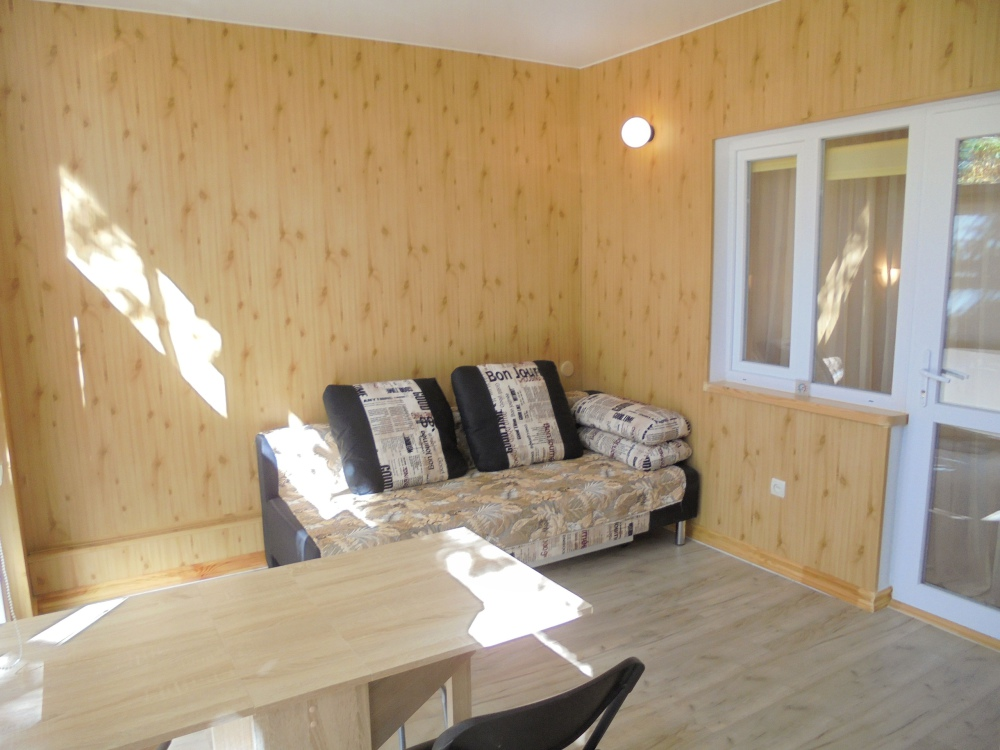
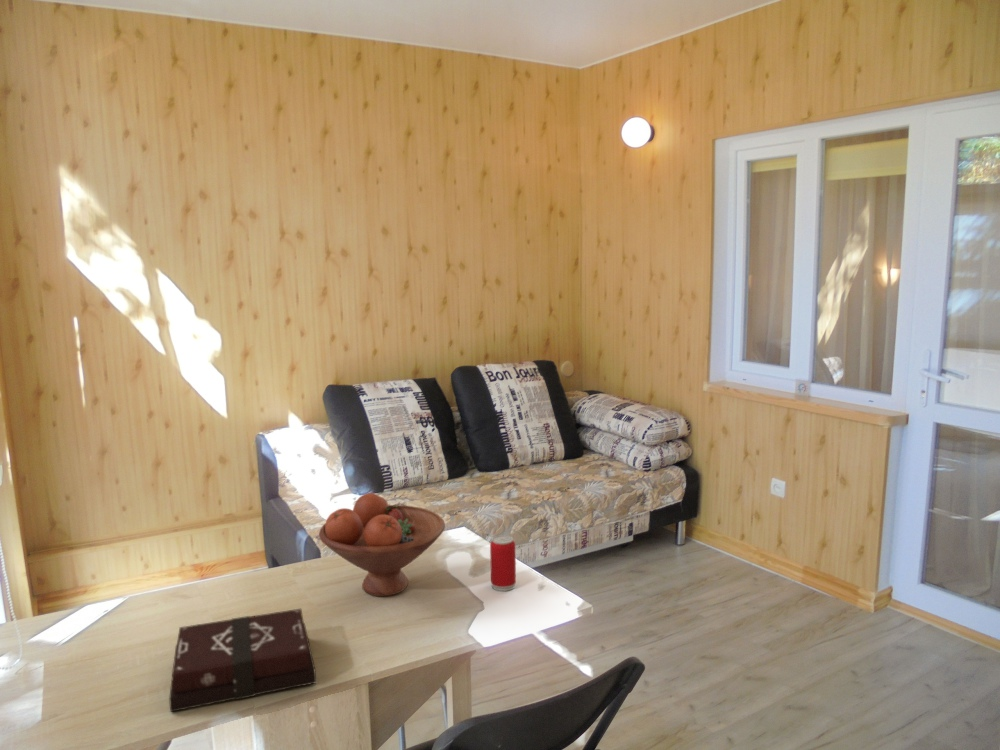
+ fruit bowl [318,492,446,597]
+ hardback book [168,608,317,713]
+ beverage can [489,534,517,592]
